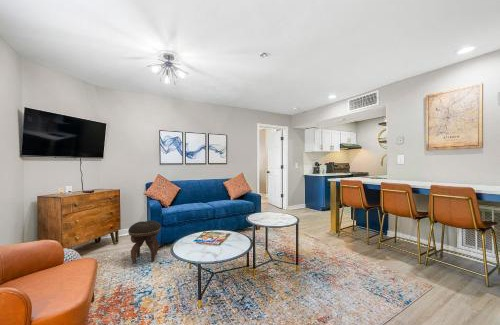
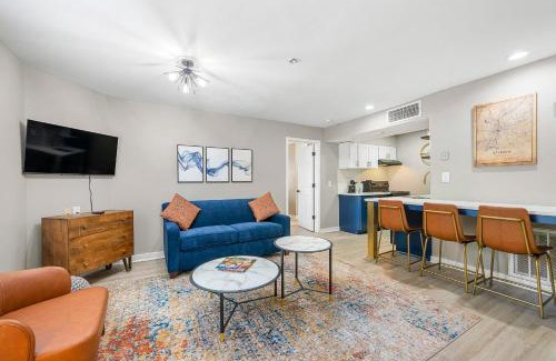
- footstool [127,220,162,265]
